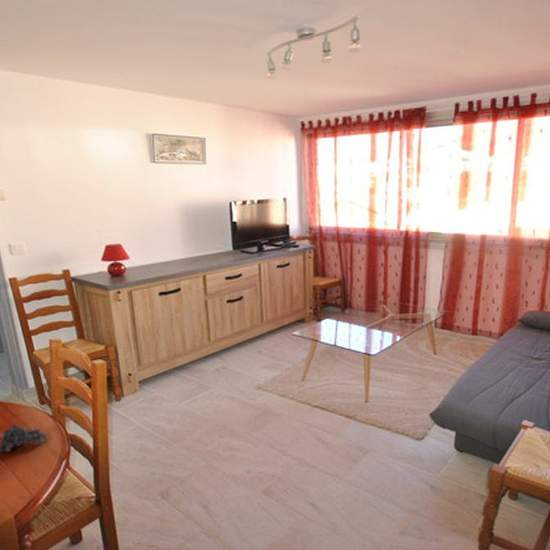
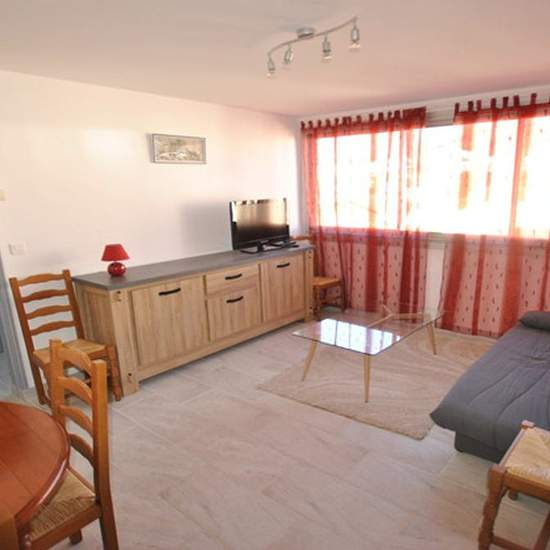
- fruit [0,423,49,453]
